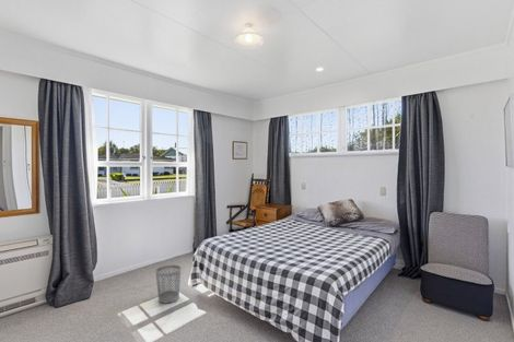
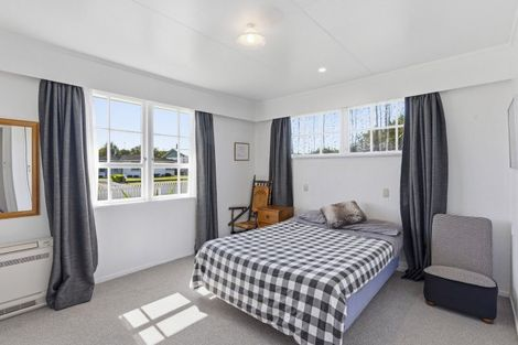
- wastebasket [154,264,182,304]
